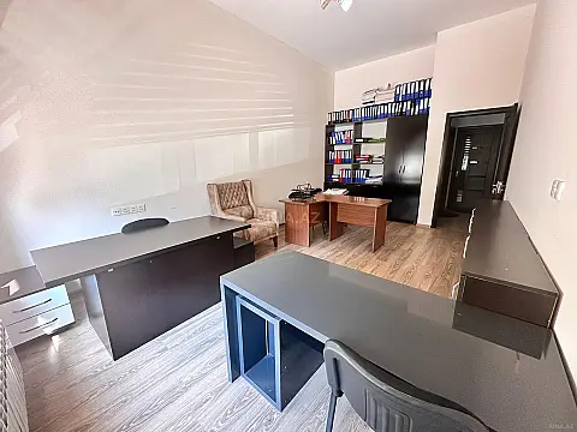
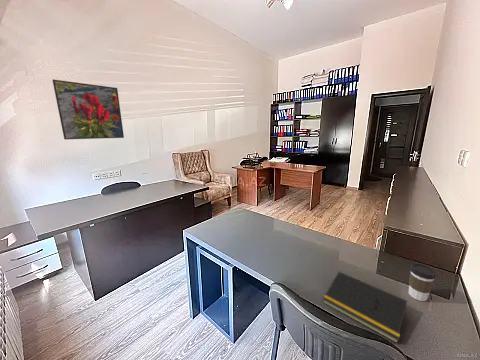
+ notepad [322,271,408,345]
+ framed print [51,78,125,140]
+ coffee cup [408,262,437,302]
